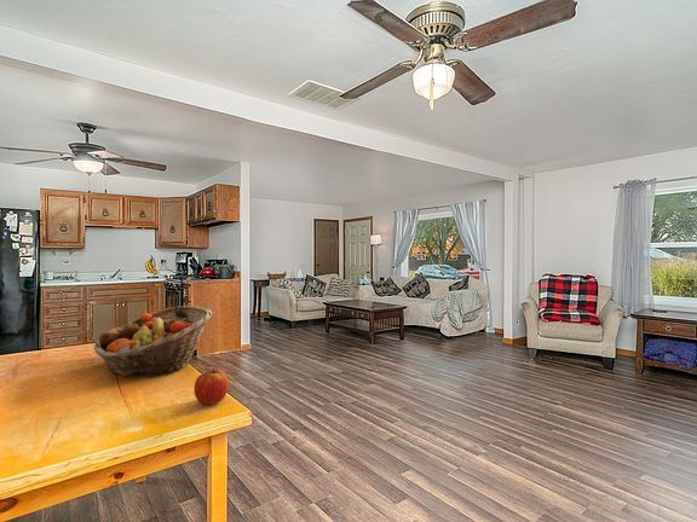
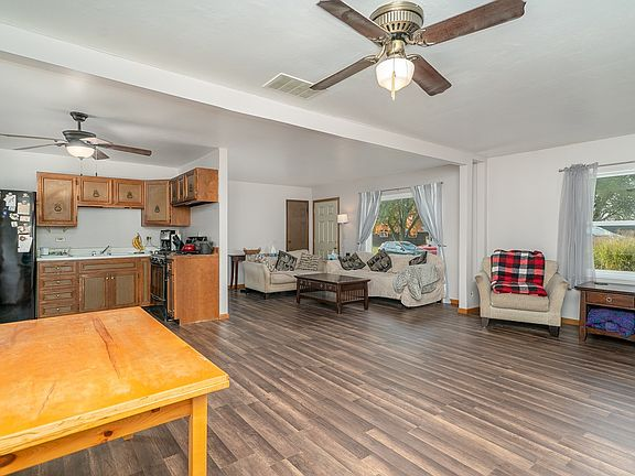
- apple [194,369,230,406]
- fruit basket [93,304,213,377]
